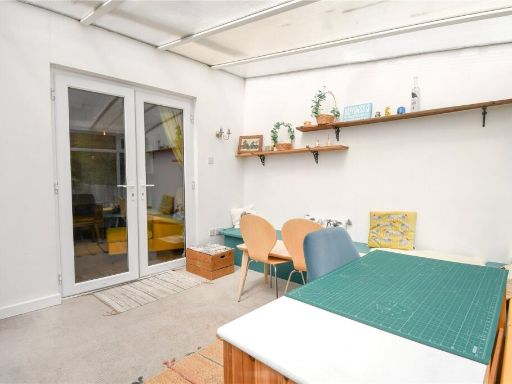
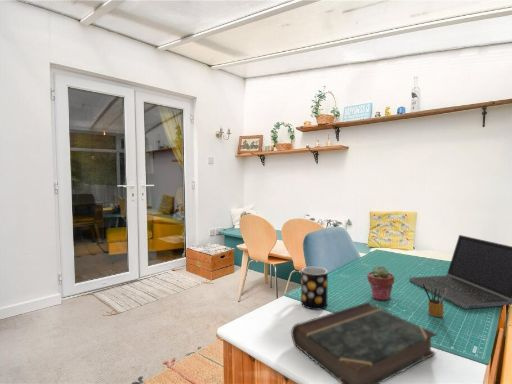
+ laptop computer [408,234,512,310]
+ potted succulent [366,264,395,301]
+ book [290,301,437,384]
+ pencil box [422,282,448,318]
+ mug [299,266,329,311]
